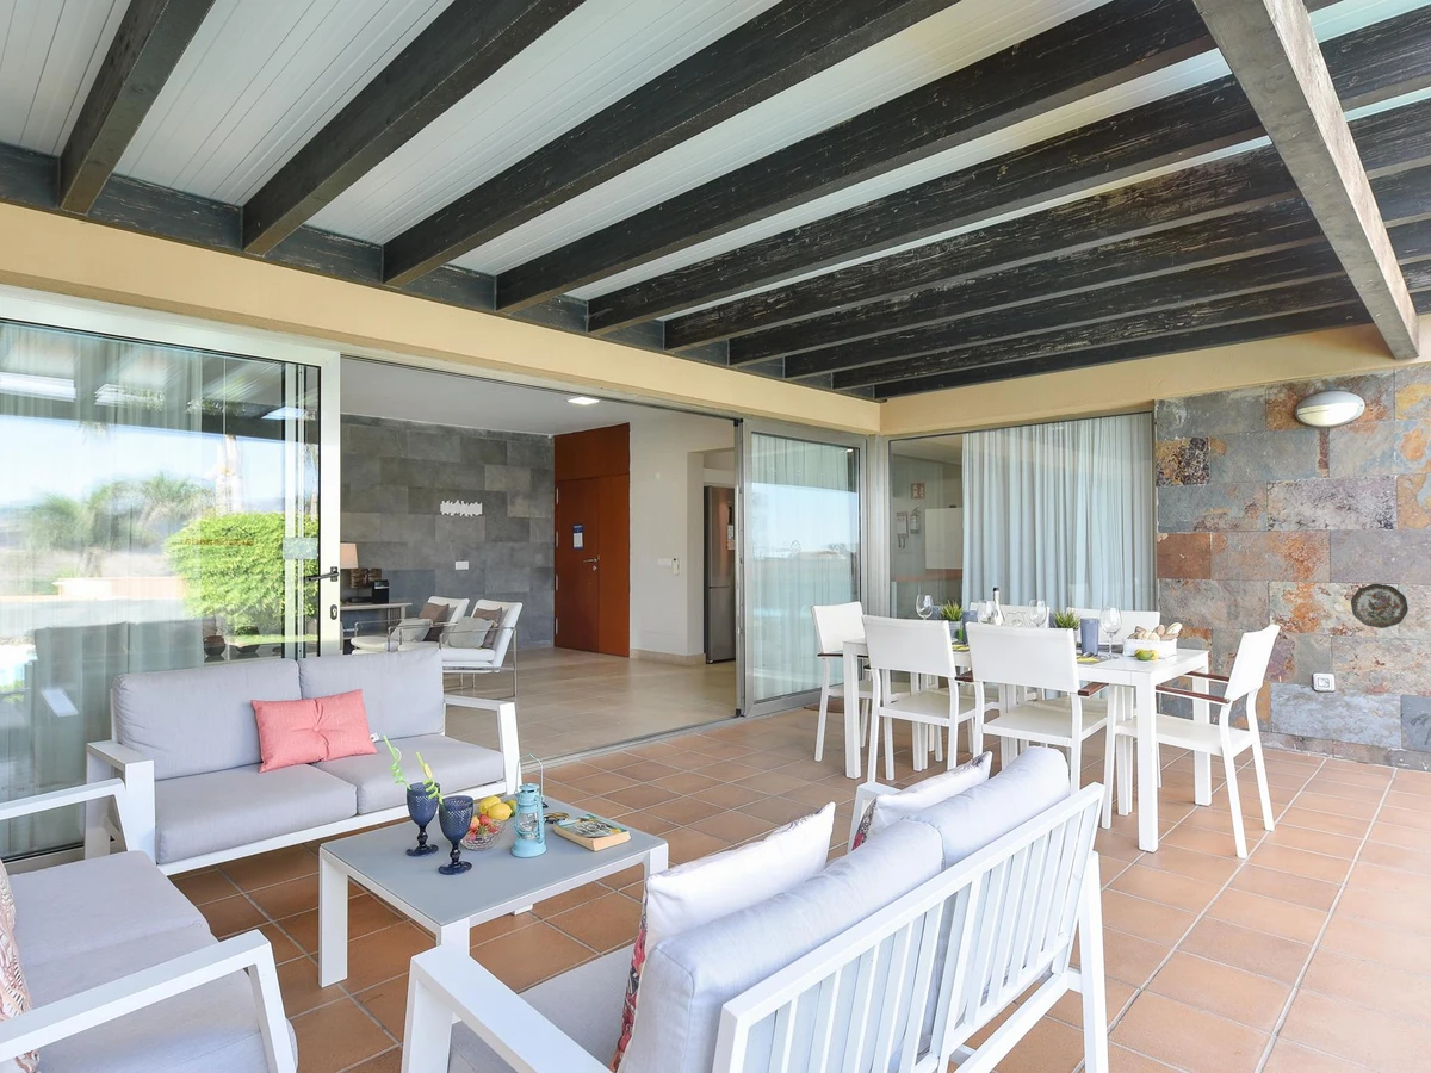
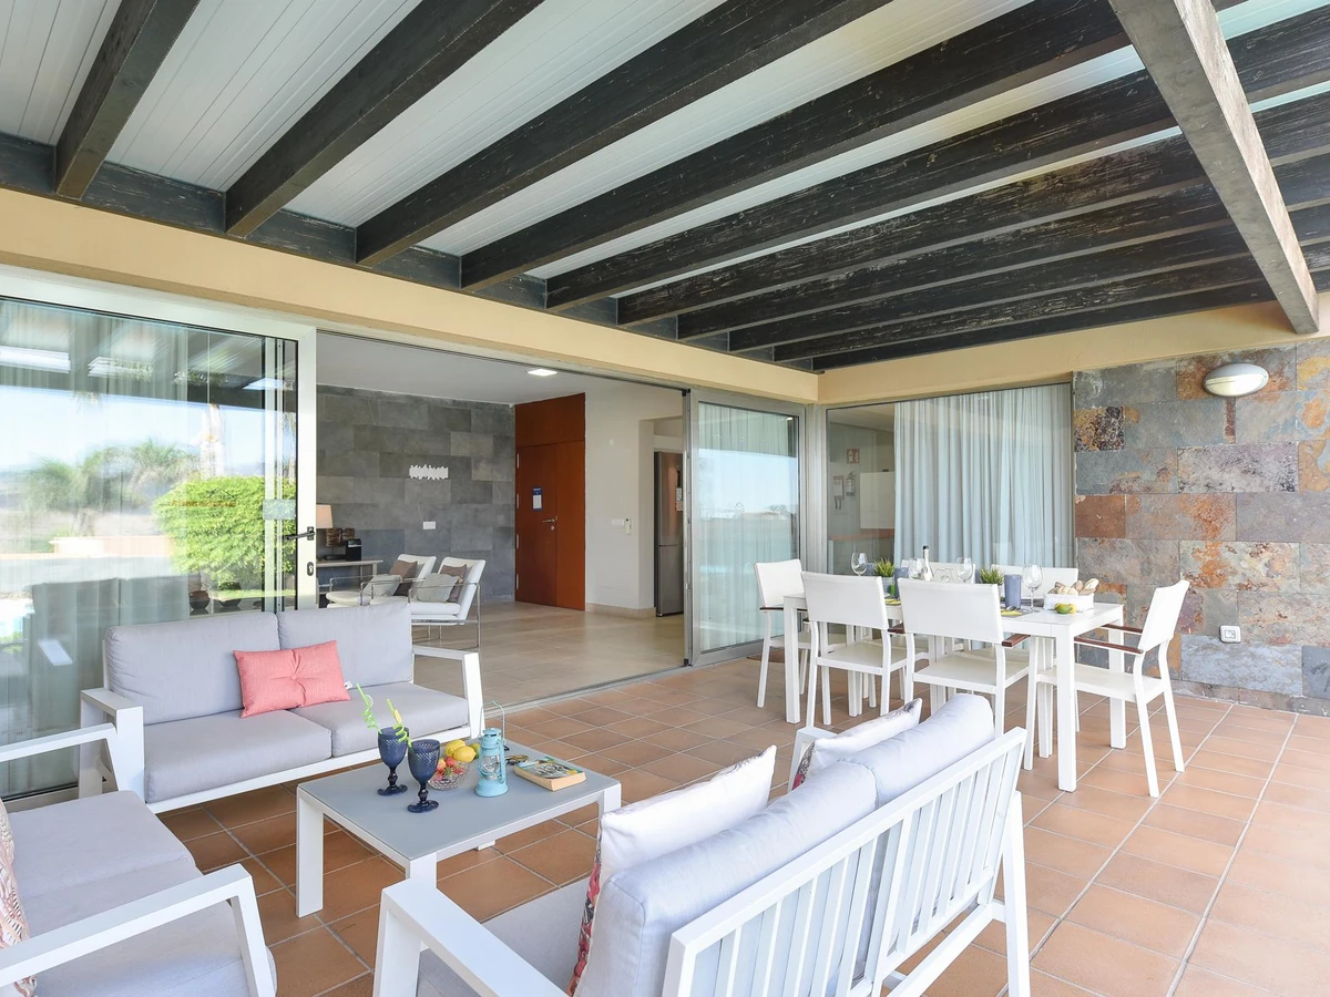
- decorative plate [1350,583,1410,629]
